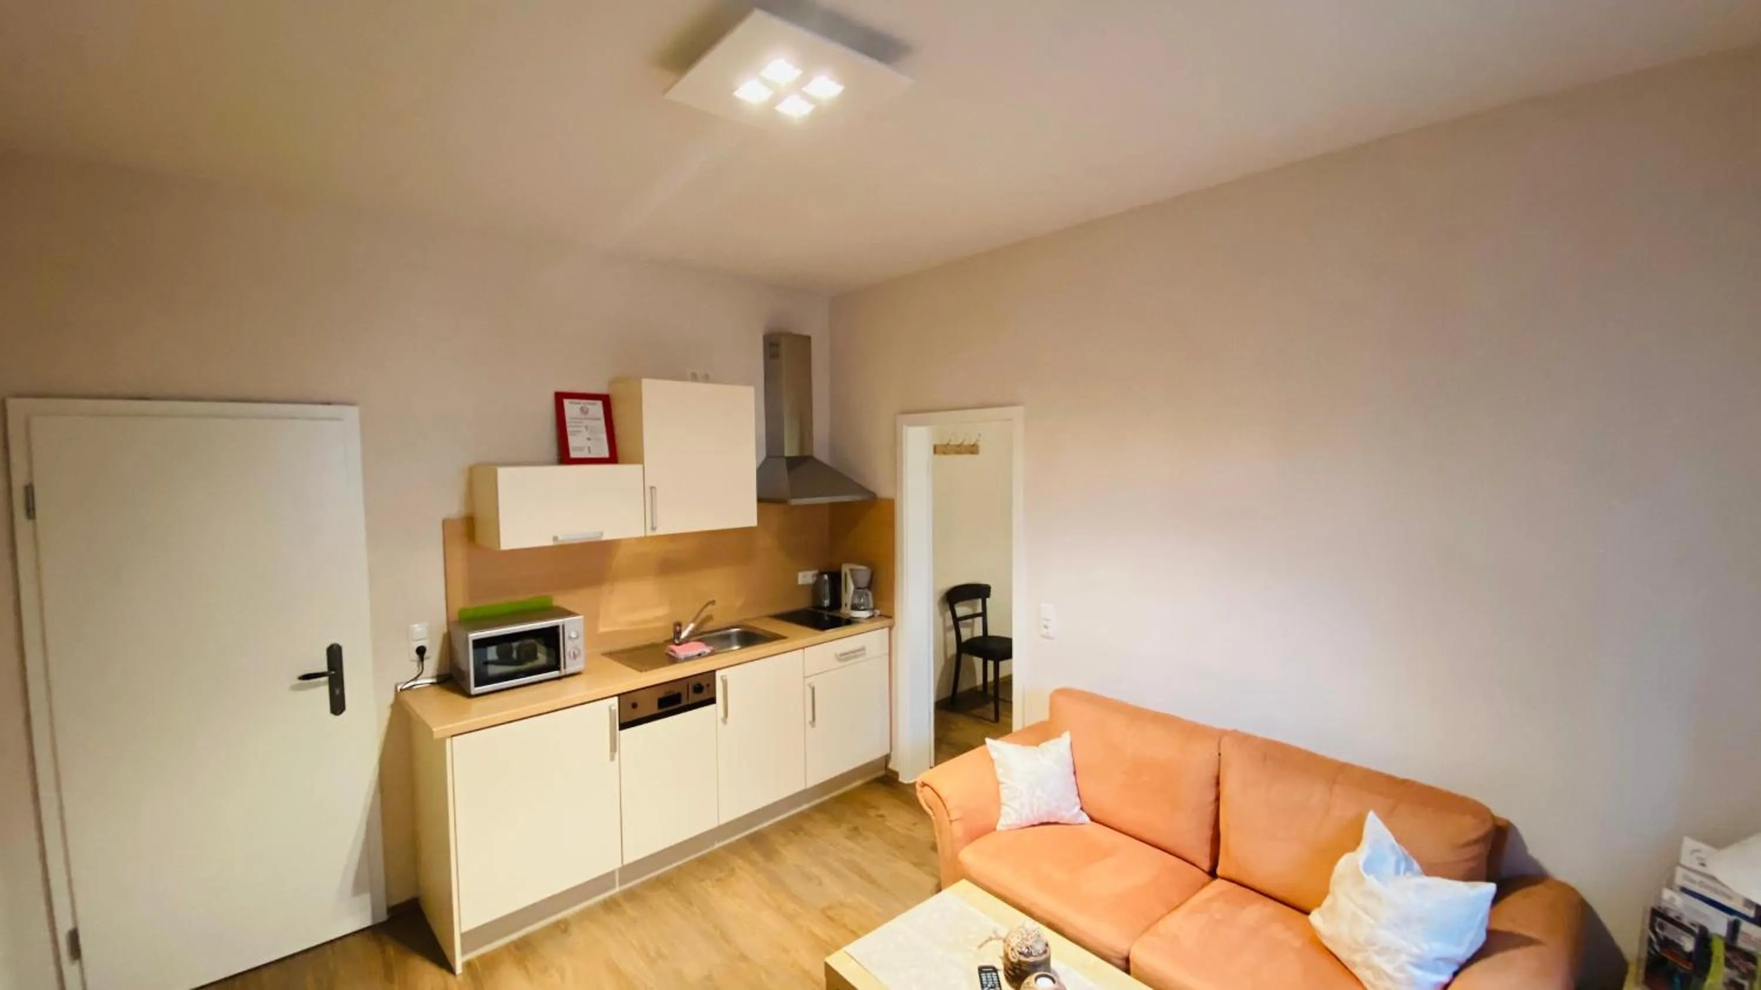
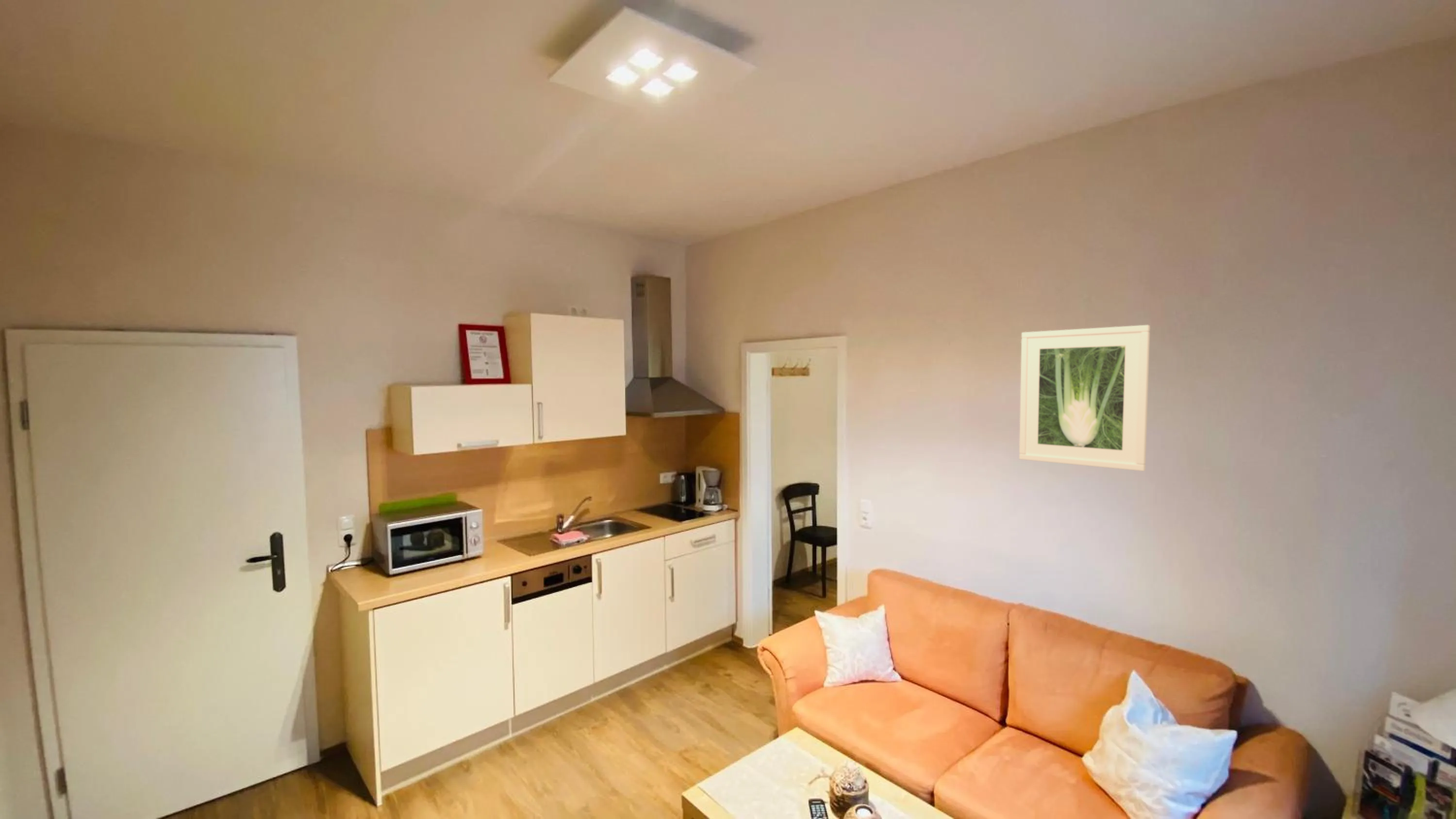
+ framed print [1019,325,1151,472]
